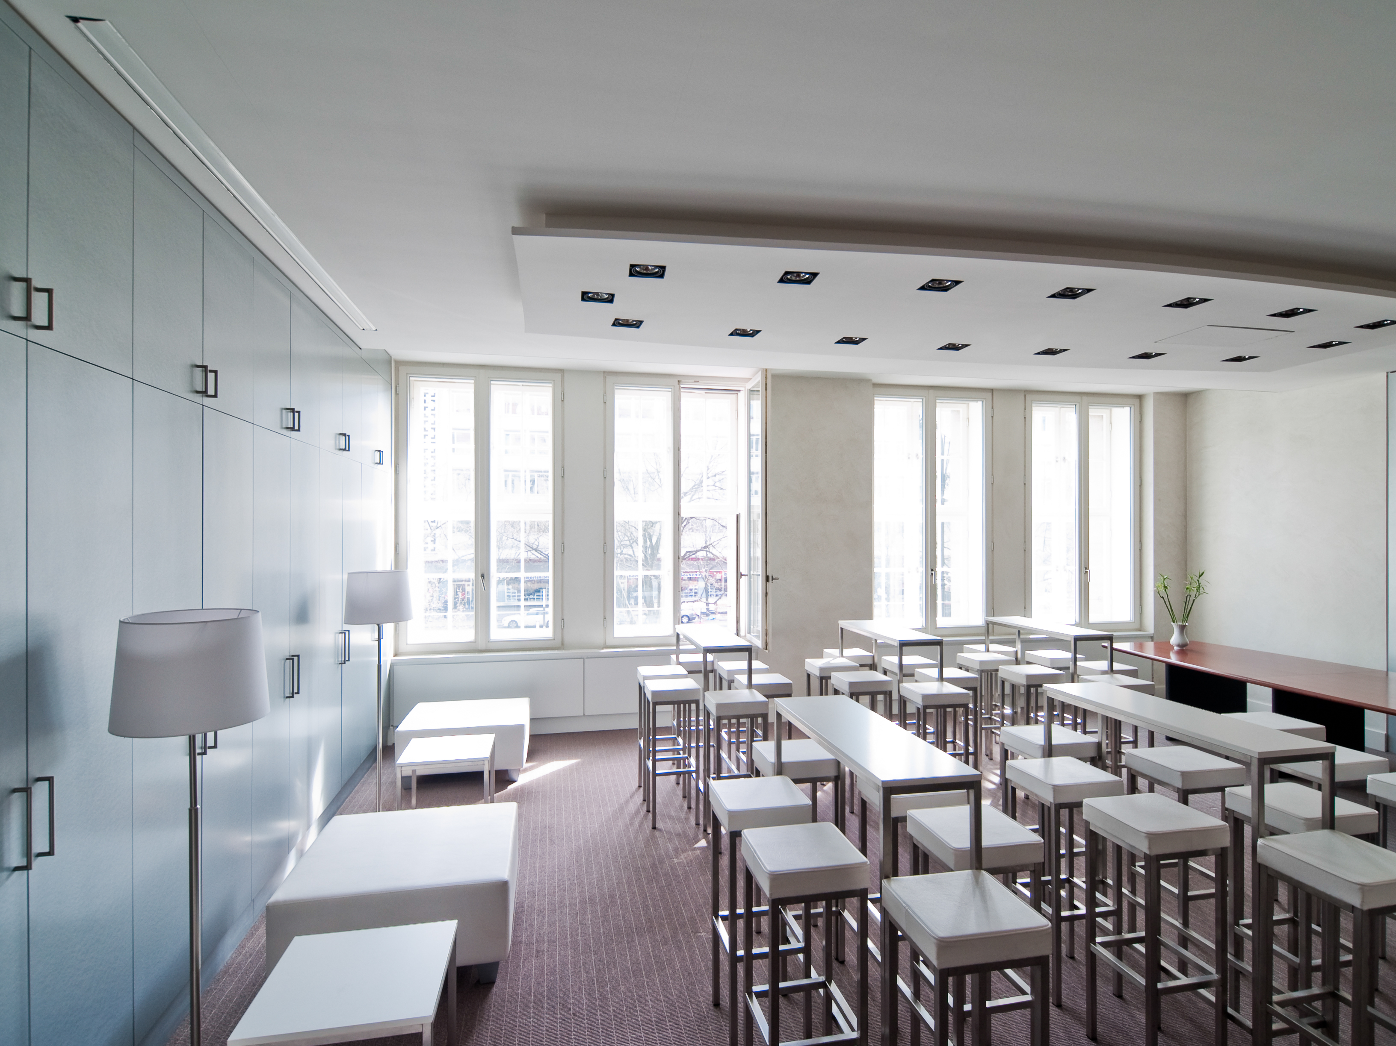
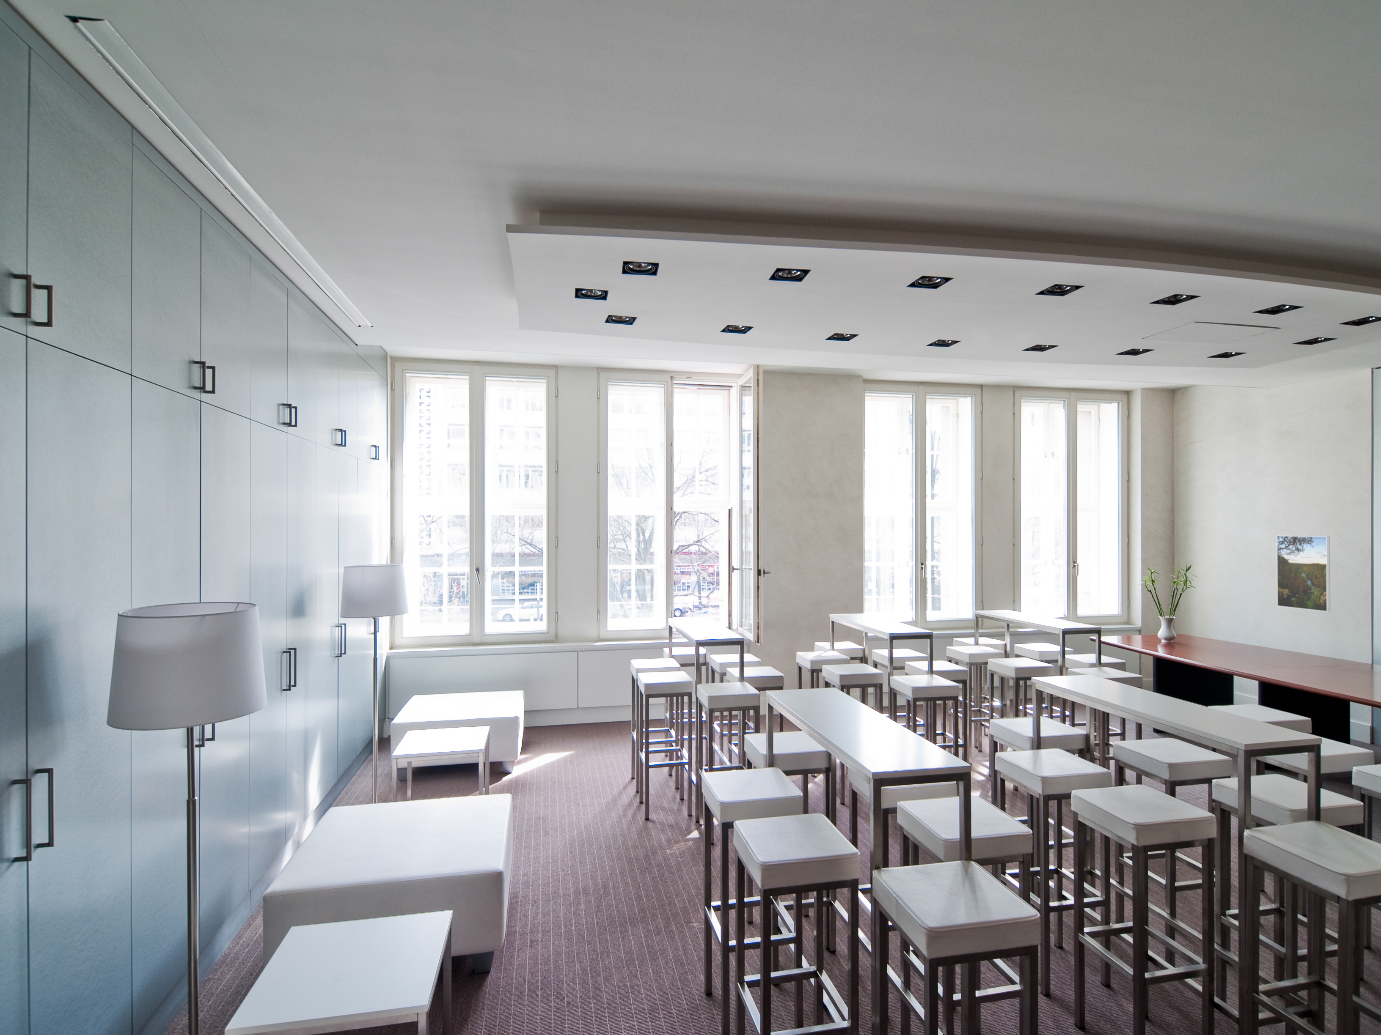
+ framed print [1277,535,1331,612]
